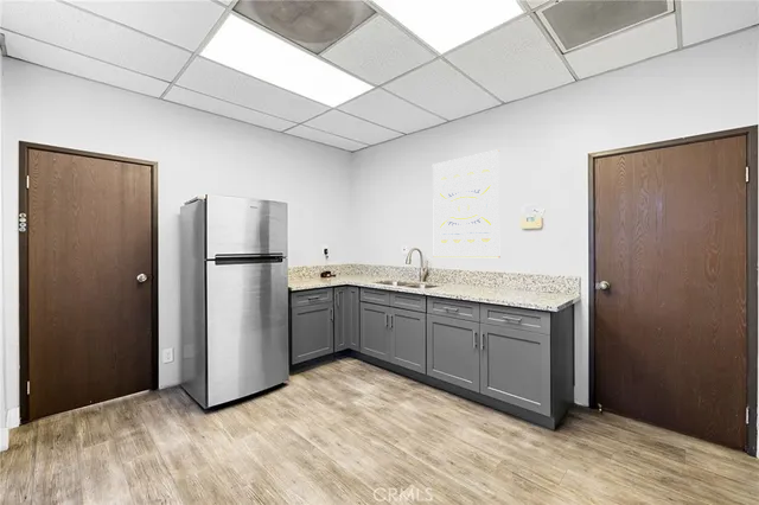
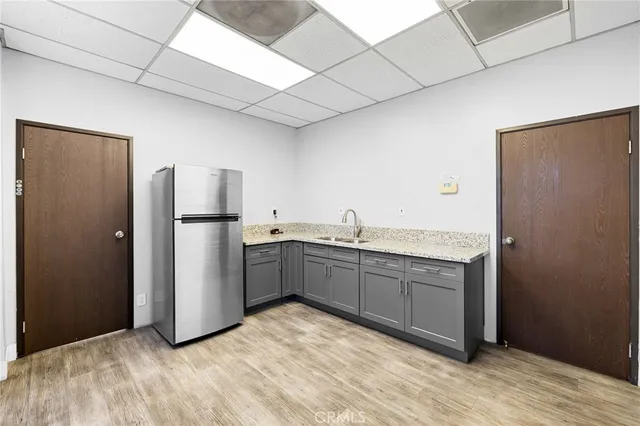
- wall art [432,148,502,258]
